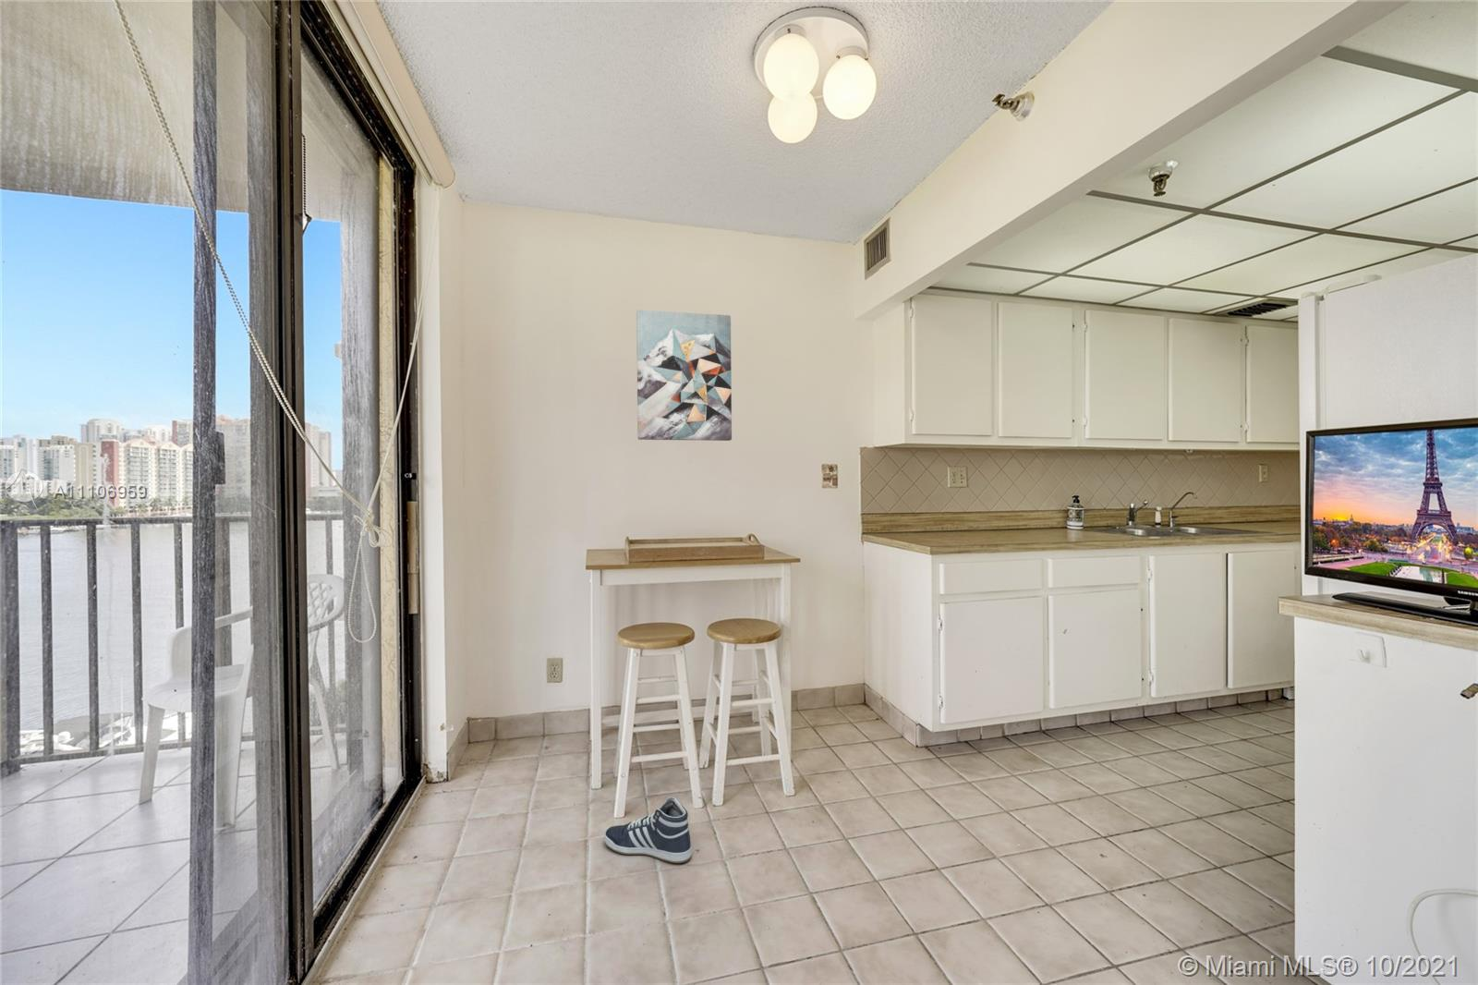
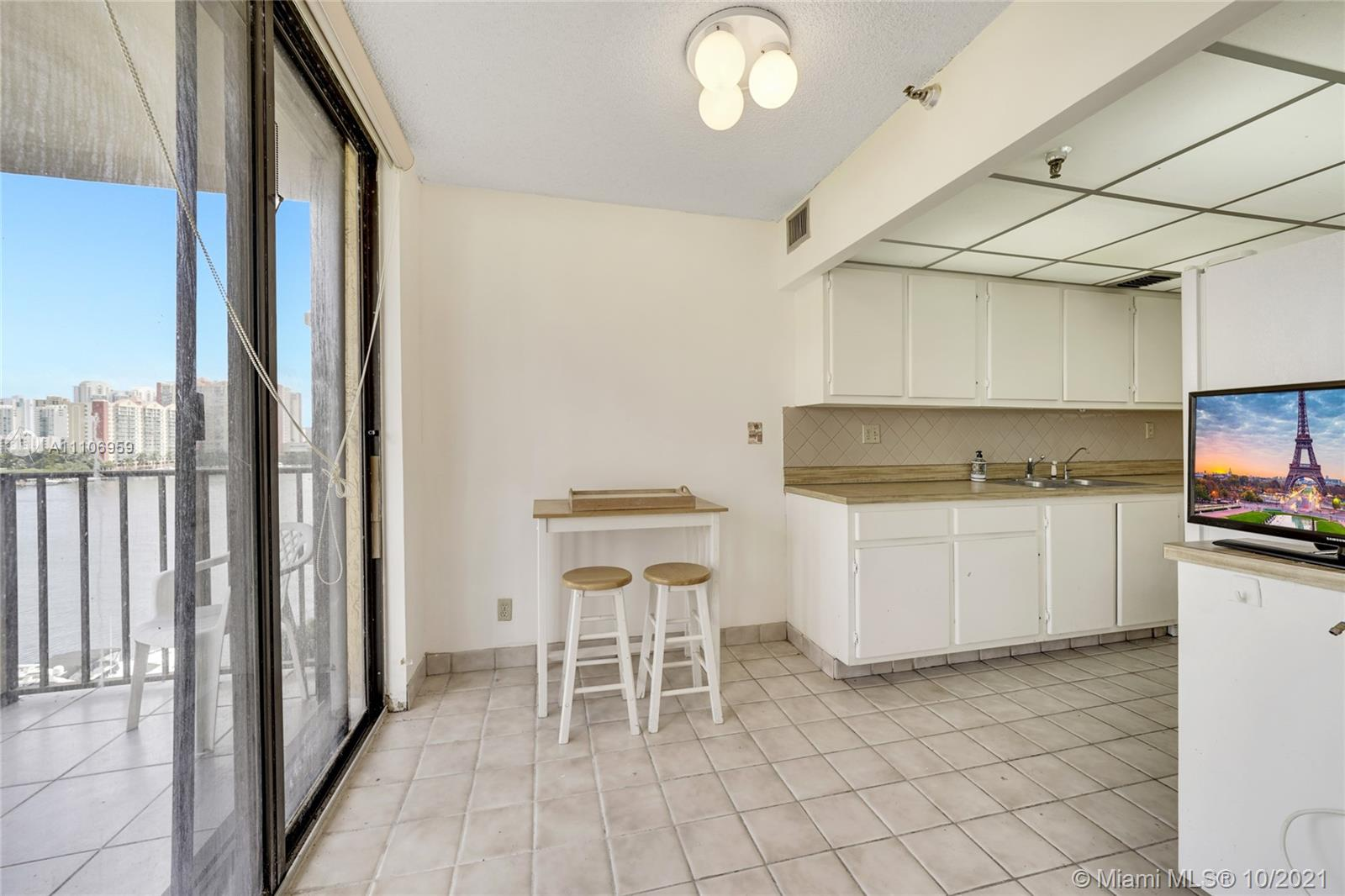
- wall art [635,309,733,442]
- sneaker [603,795,692,864]
